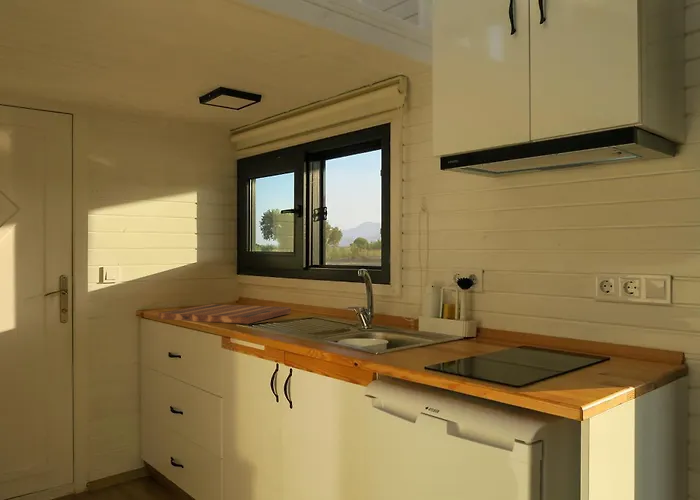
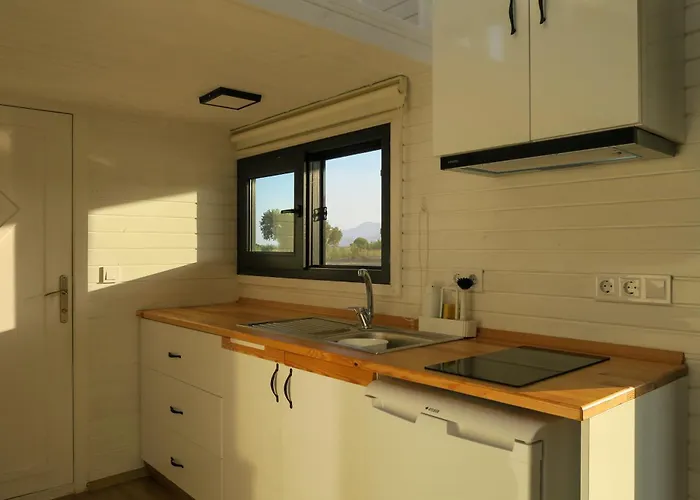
- cutting board [157,303,292,325]
